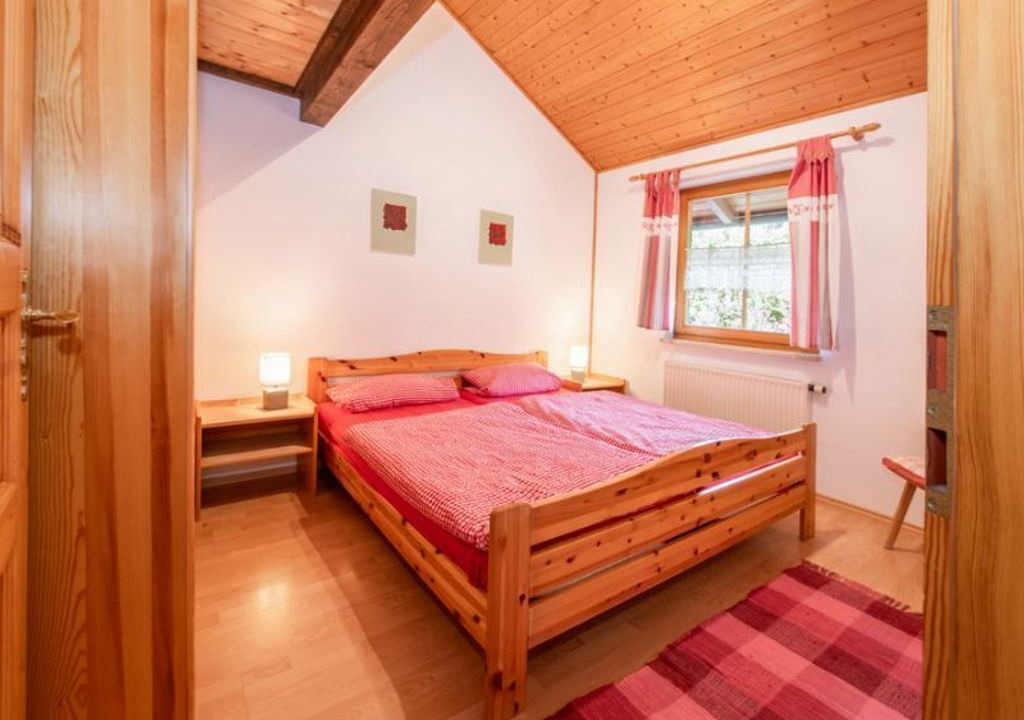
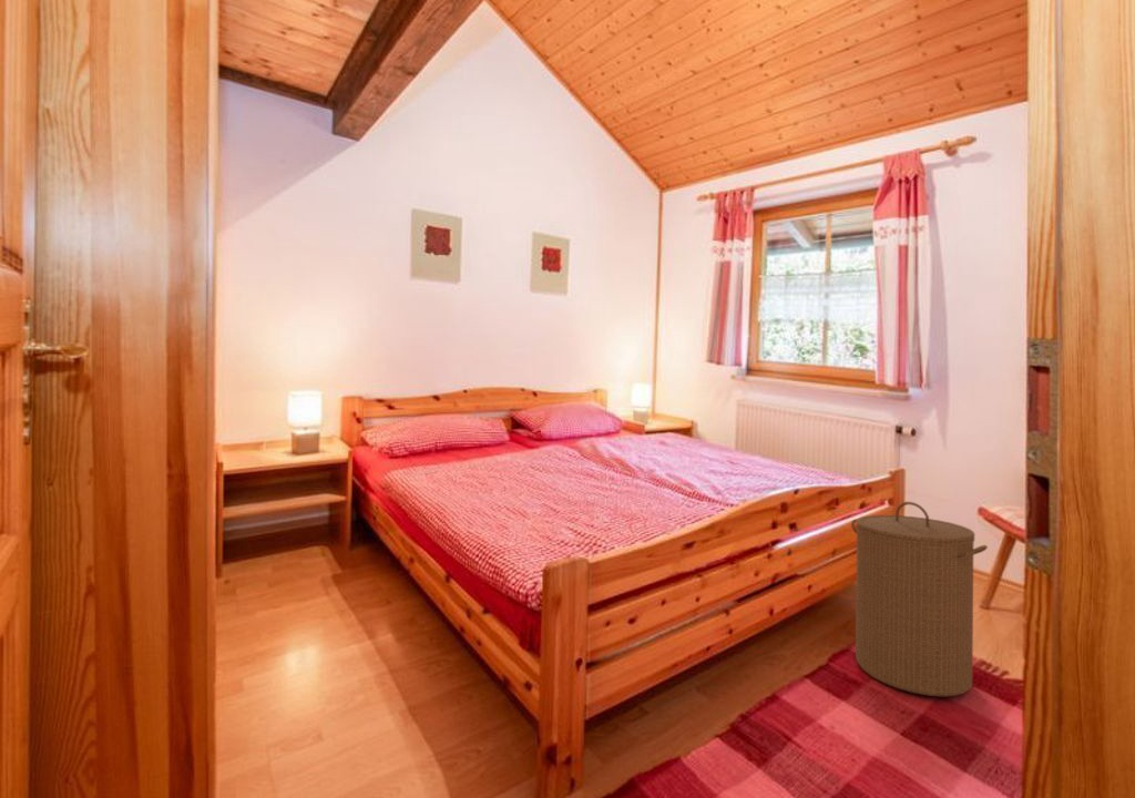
+ laundry hamper [850,501,989,697]
